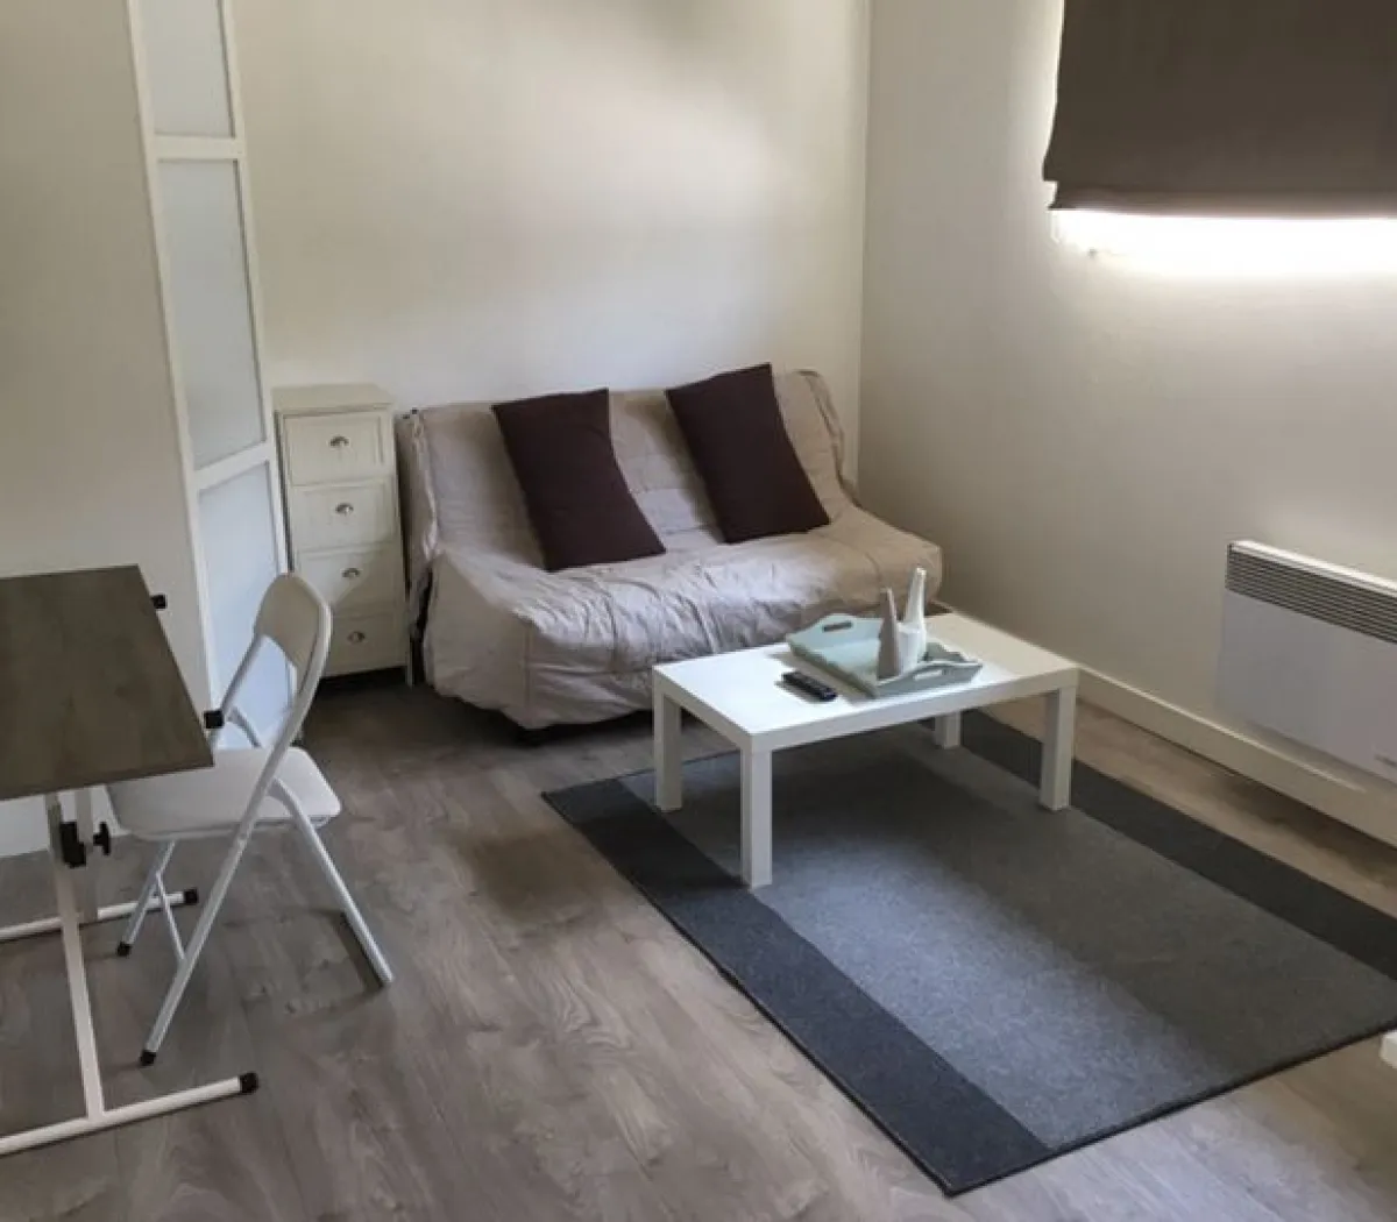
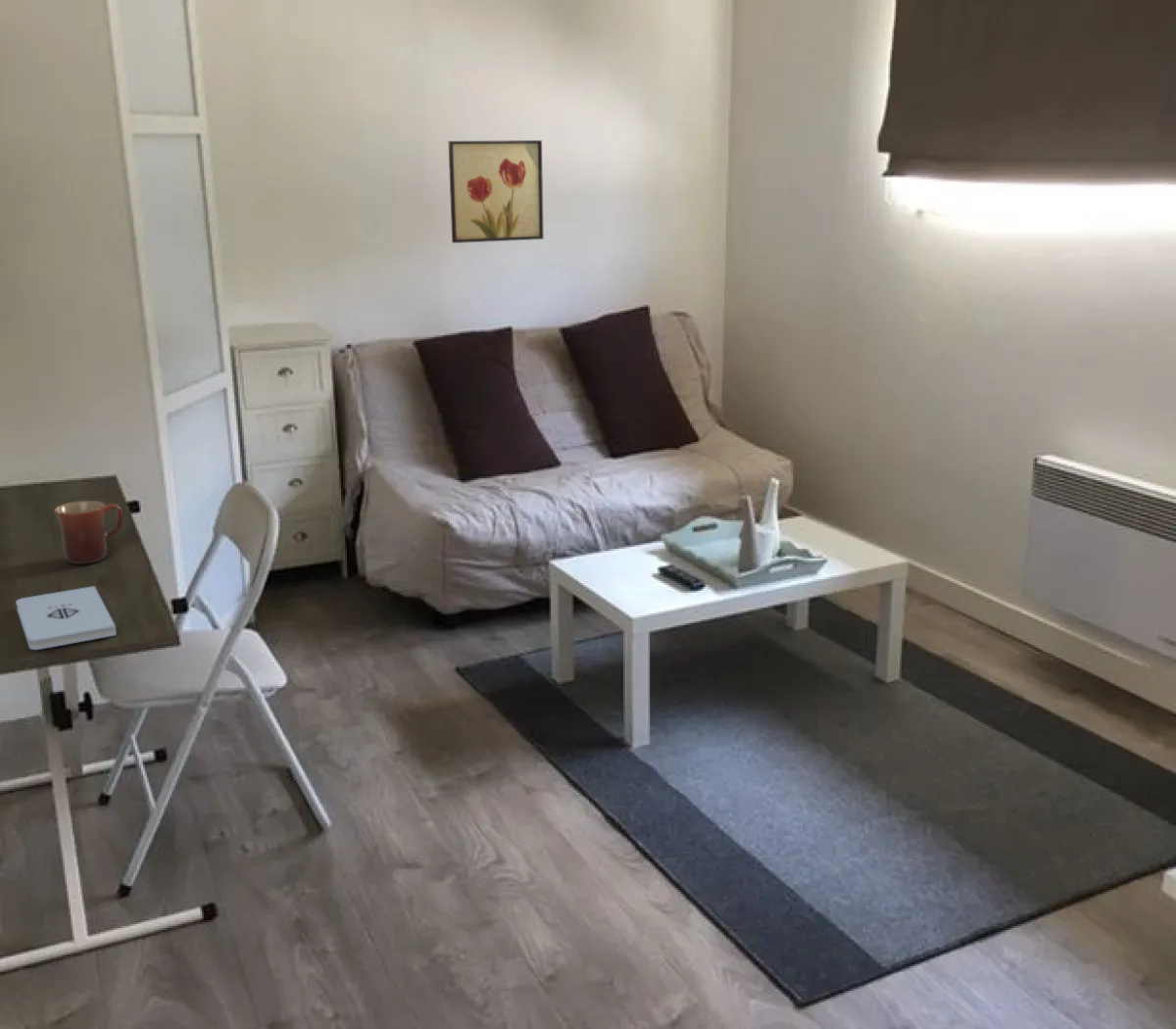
+ mug [53,500,124,565]
+ notepad [15,585,118,651]
+ wall art [447,139,545,244]
